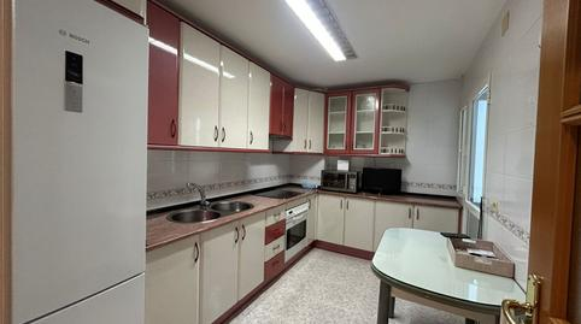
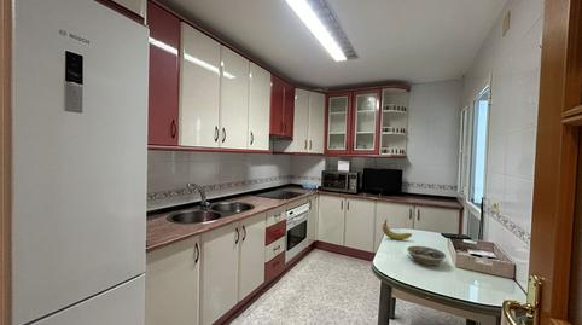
+ fruit [382,219,413,240]
+ bowl [406,245,447,267]
